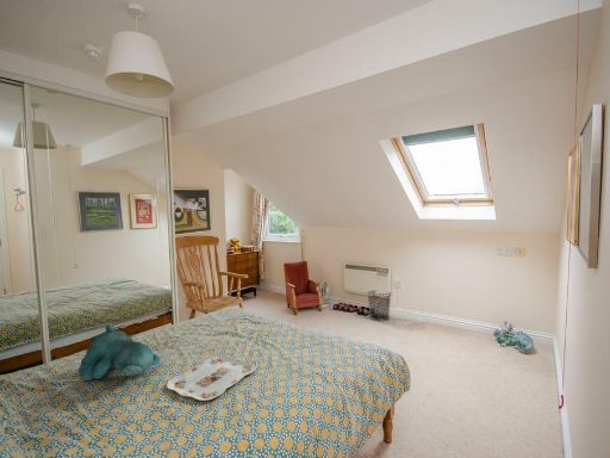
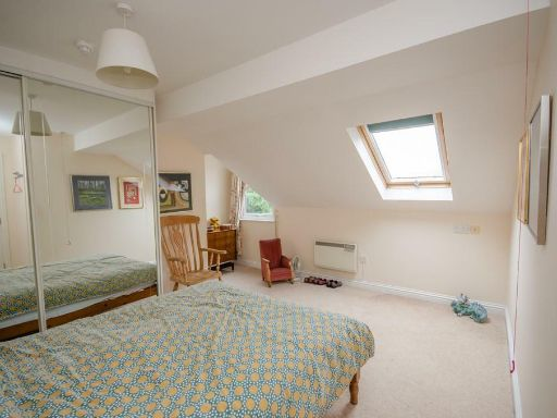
- serving tray [166,354,257,402]
- teddy bear [77,323,162,382]
- waste bin [366,290,392,322]
